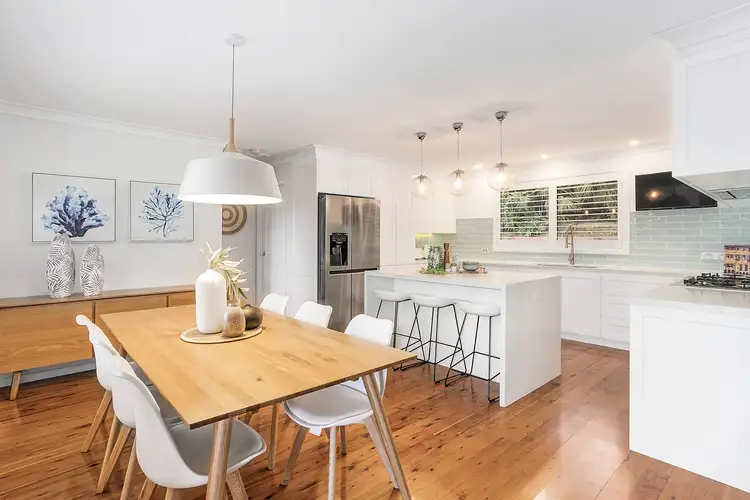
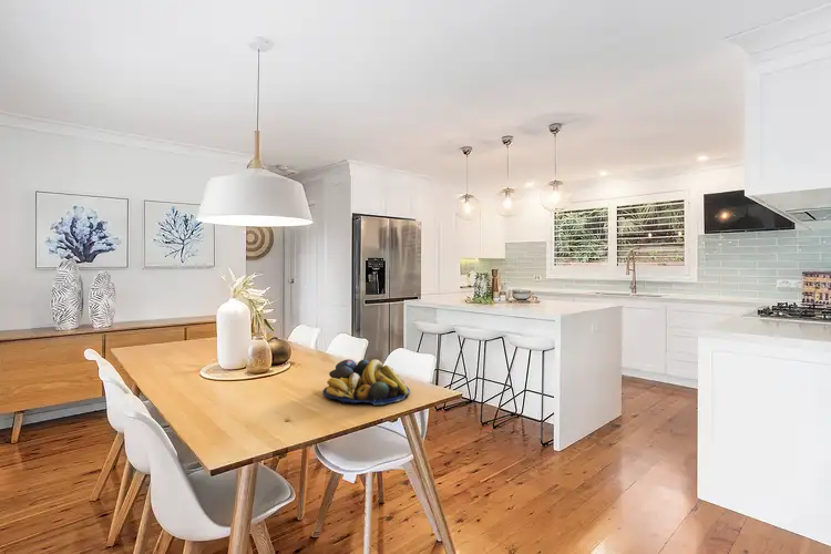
+ fruit bowl [321,358,411,406]
